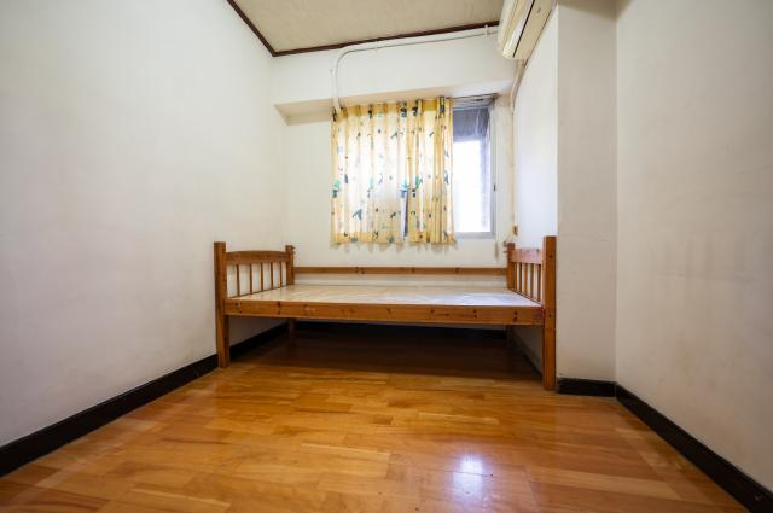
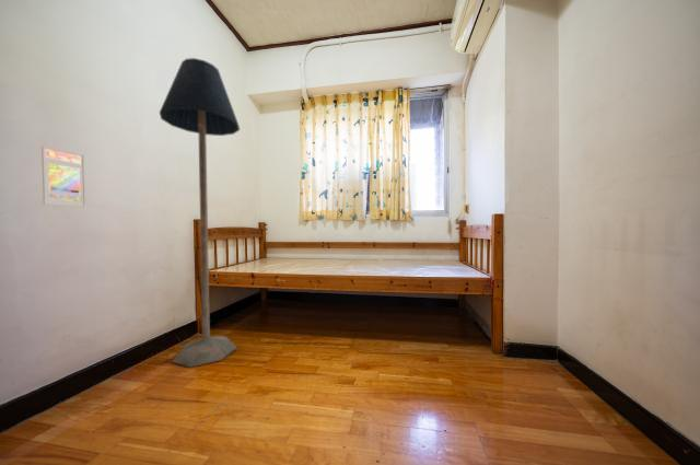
+ floor lamp [159,57,241,369]
+ trading card display case [40,144,86,208]
